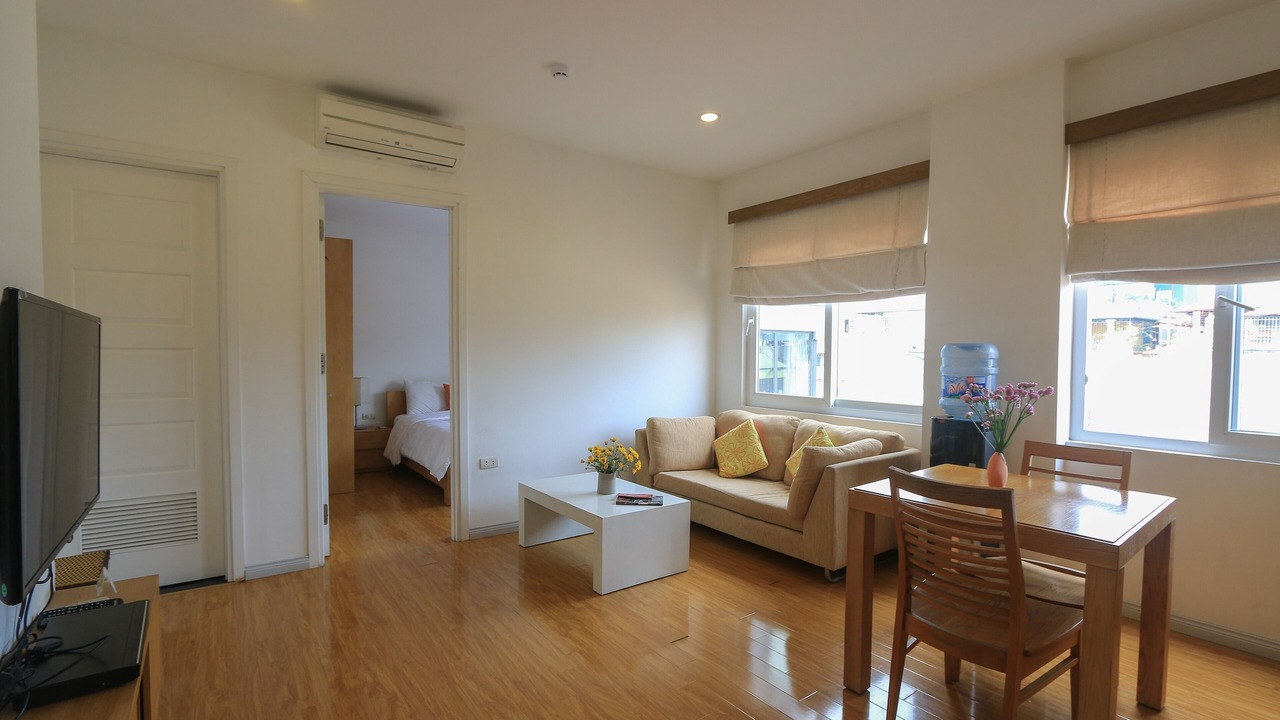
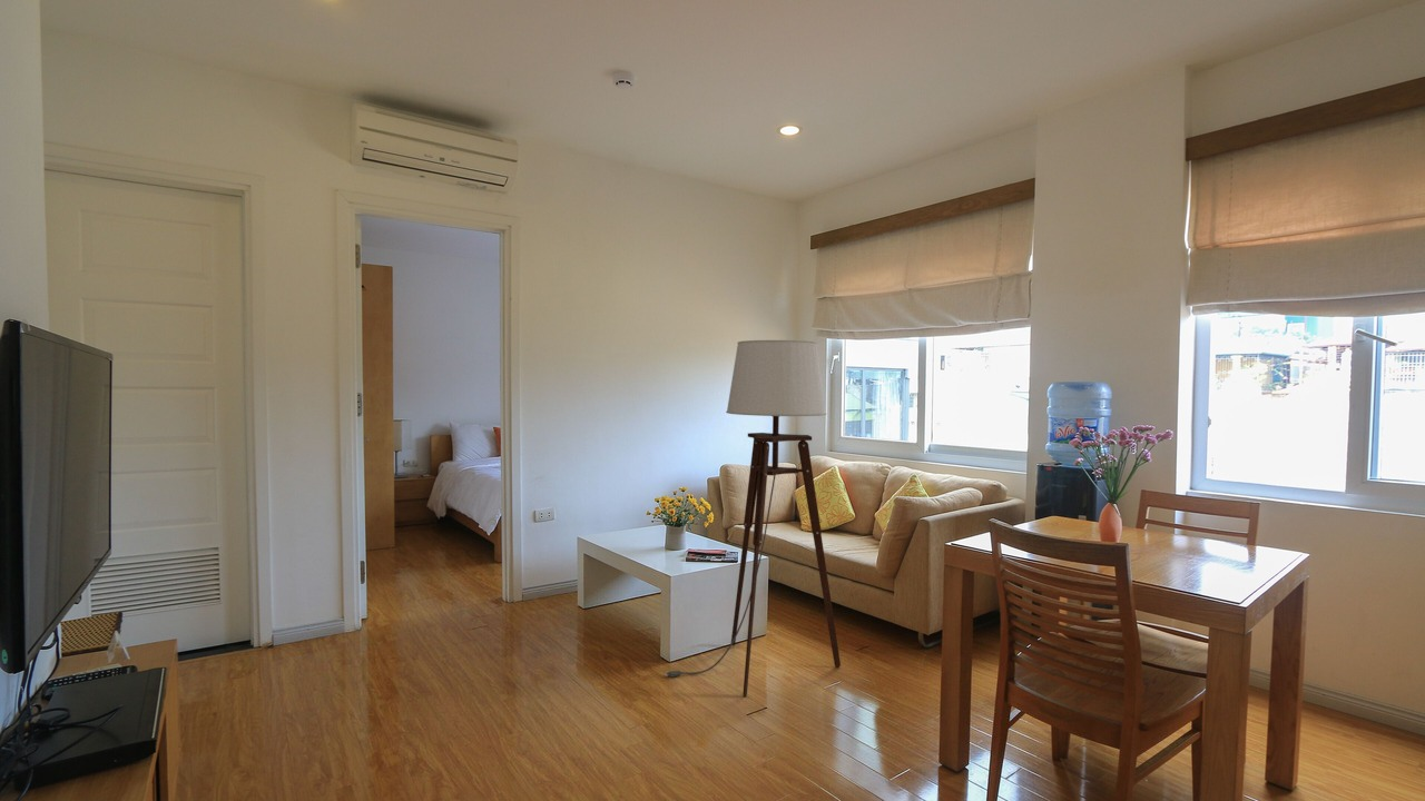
+ floor lamp [664,339,842,698]
